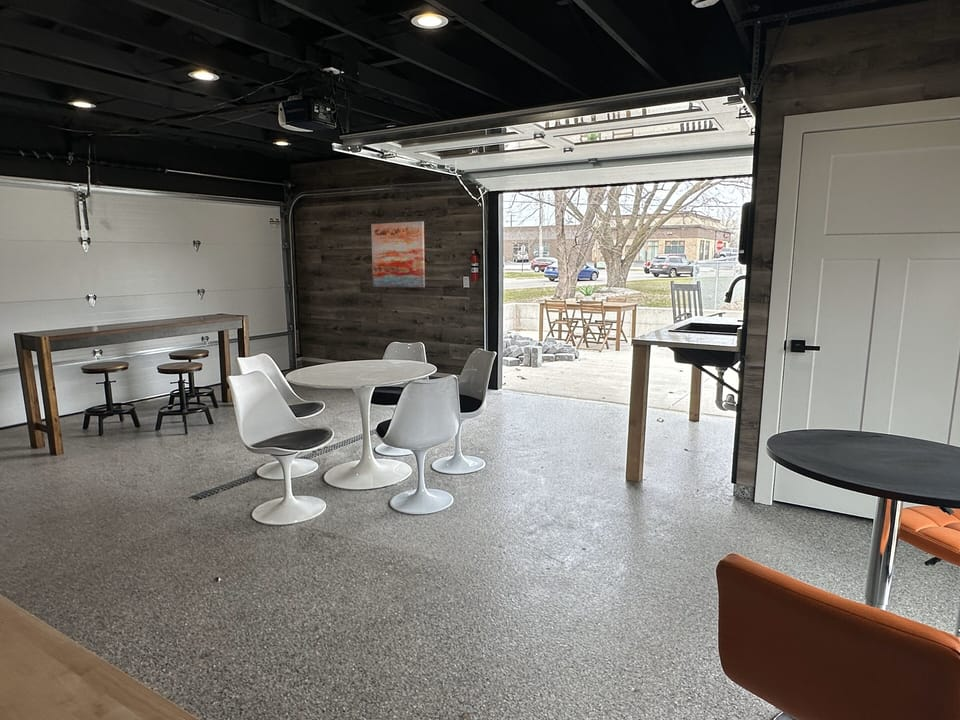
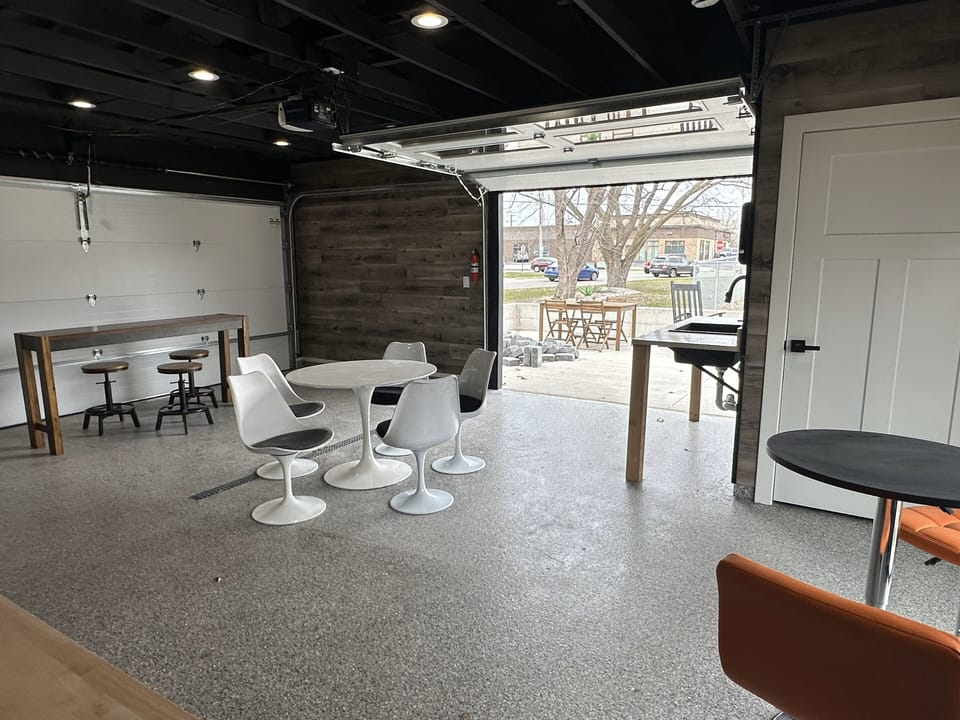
- wall art [370,220,426,288]
